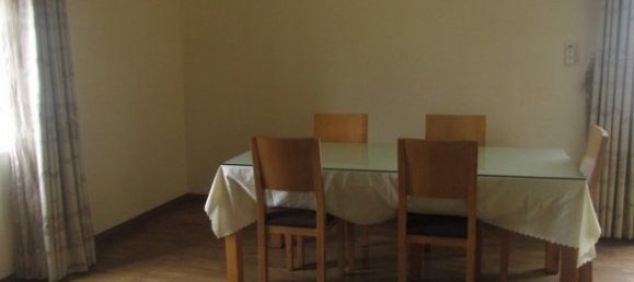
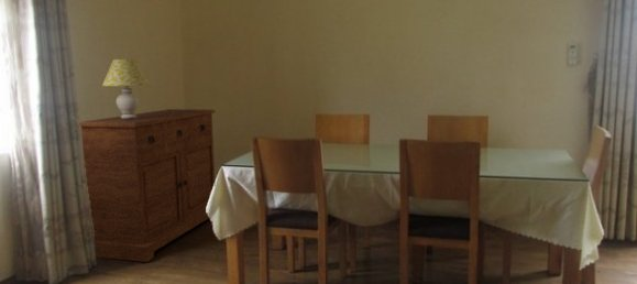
+ table lamp [101,58,151,119]
+ sideboard [78,108,216,263]
